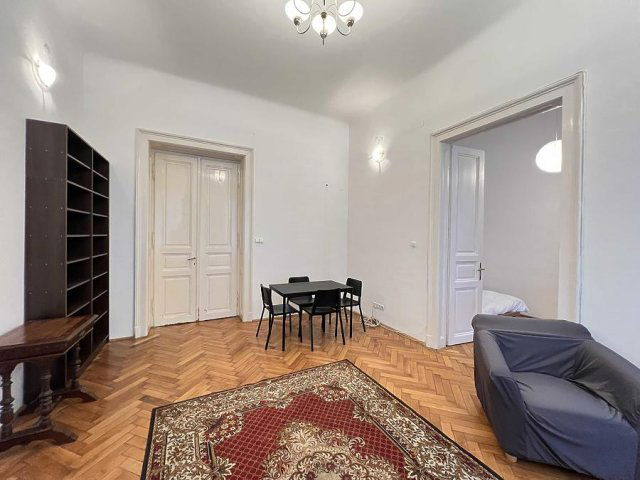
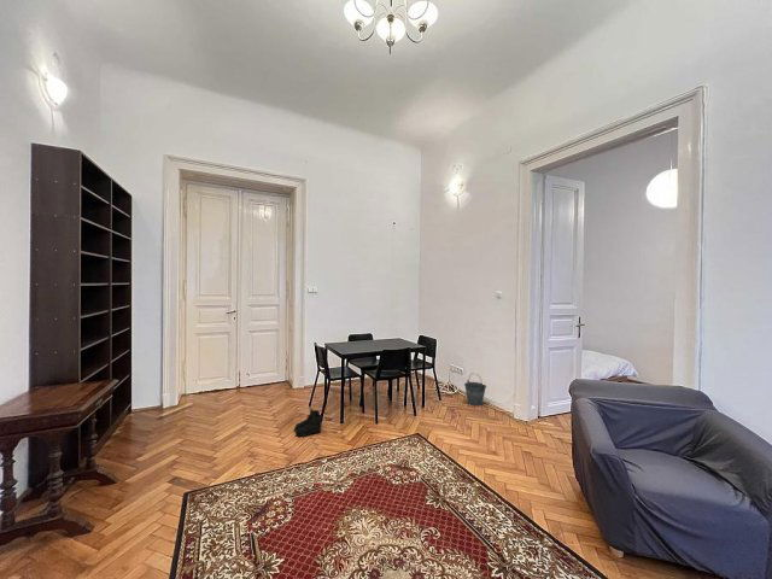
+ bucket [463,373,487,407]
+ boots [293,408,324,438]
